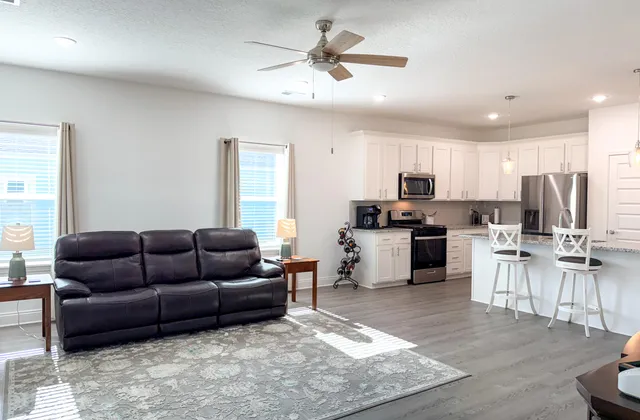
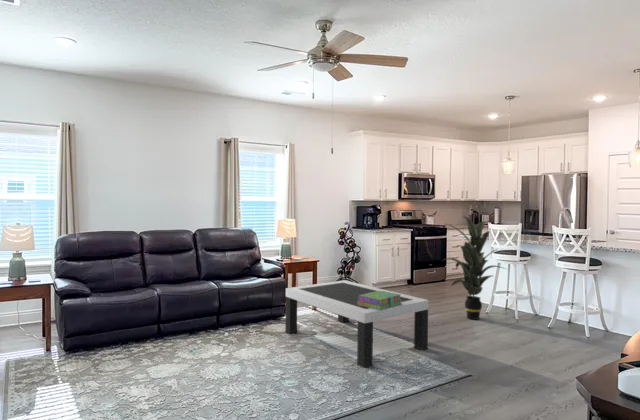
+ indoor plant [441,215,509,321]
+ stack of books [357,291,402,310]
+ coffee table [284,279,429,369]
